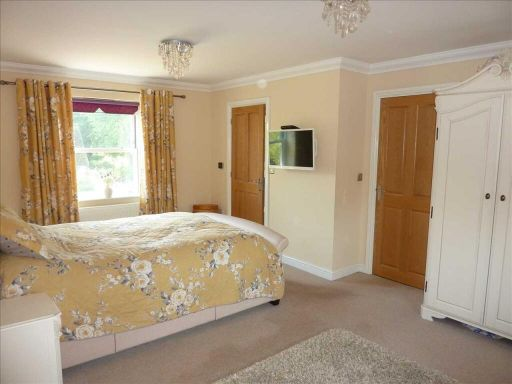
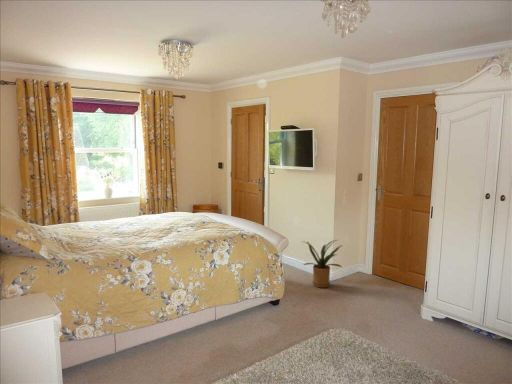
+ house plant [300,239,344,289]
